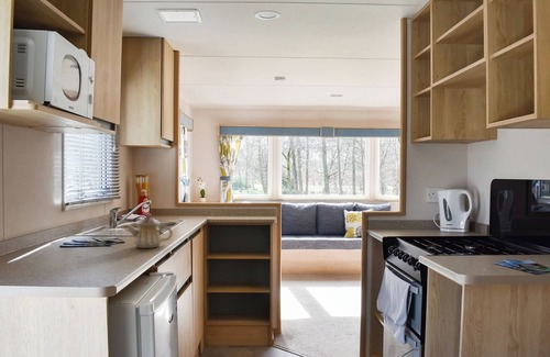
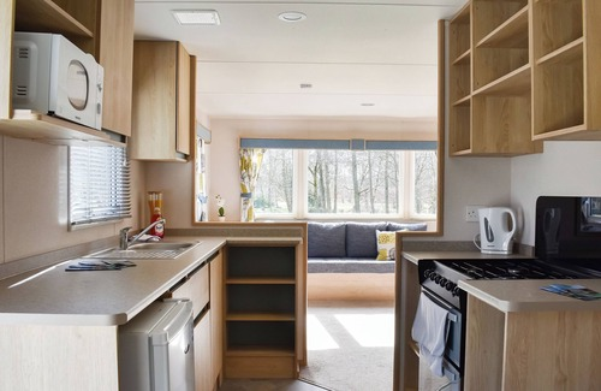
- teapot [127,212,174,249]
